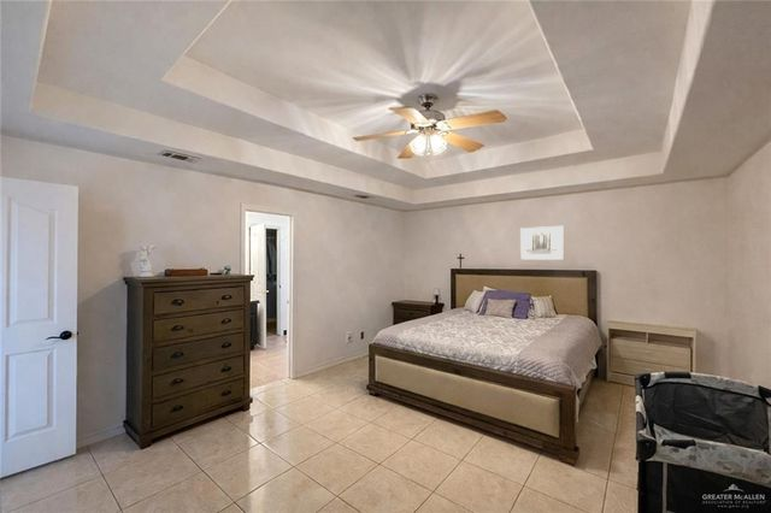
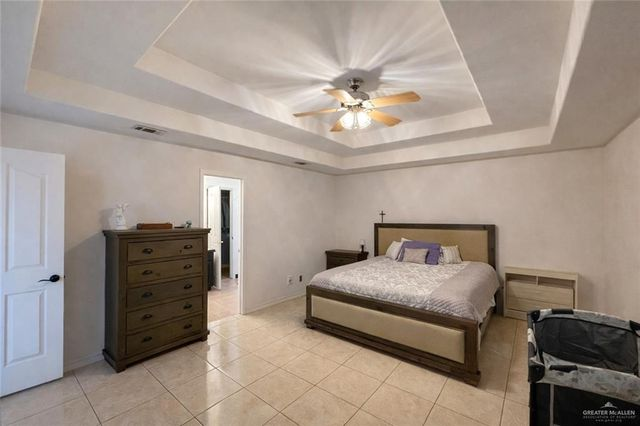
- wall art [519,225,565,261]
